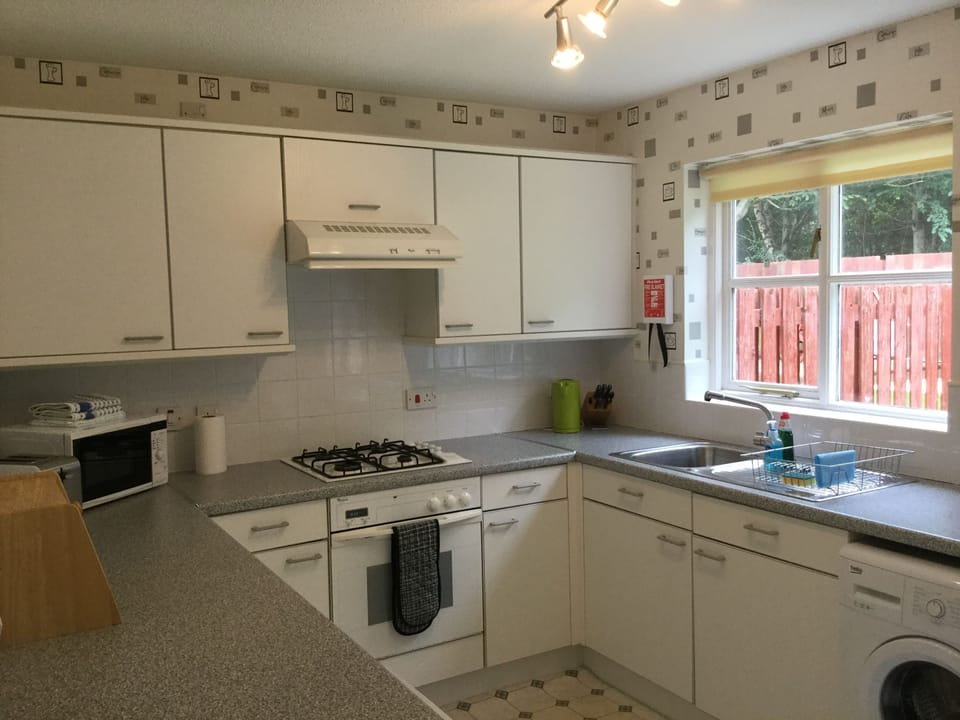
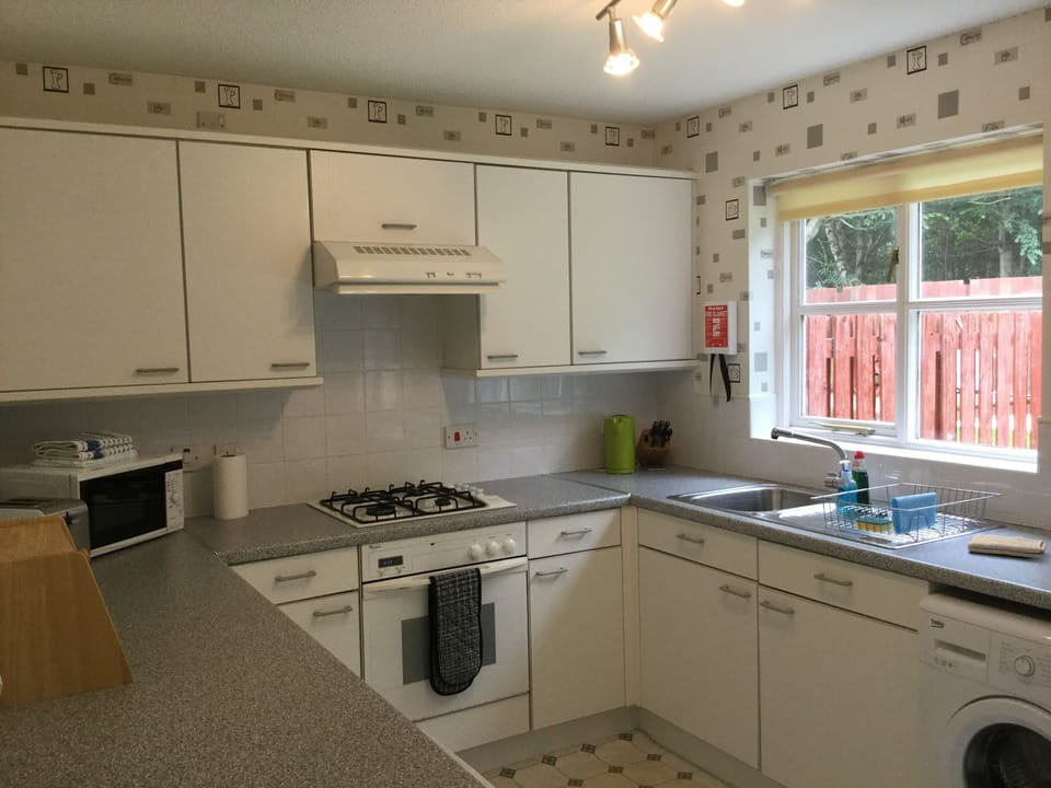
+ washcloth [967,533,1048,559]
